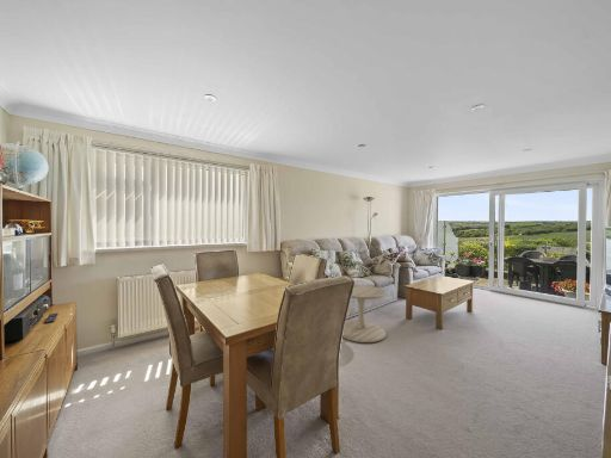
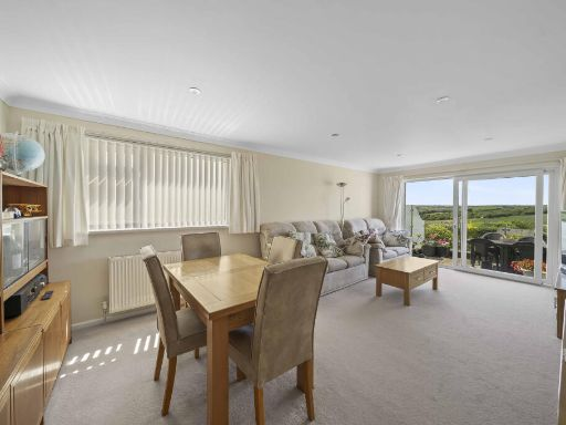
- side table [341,284,388,344]
